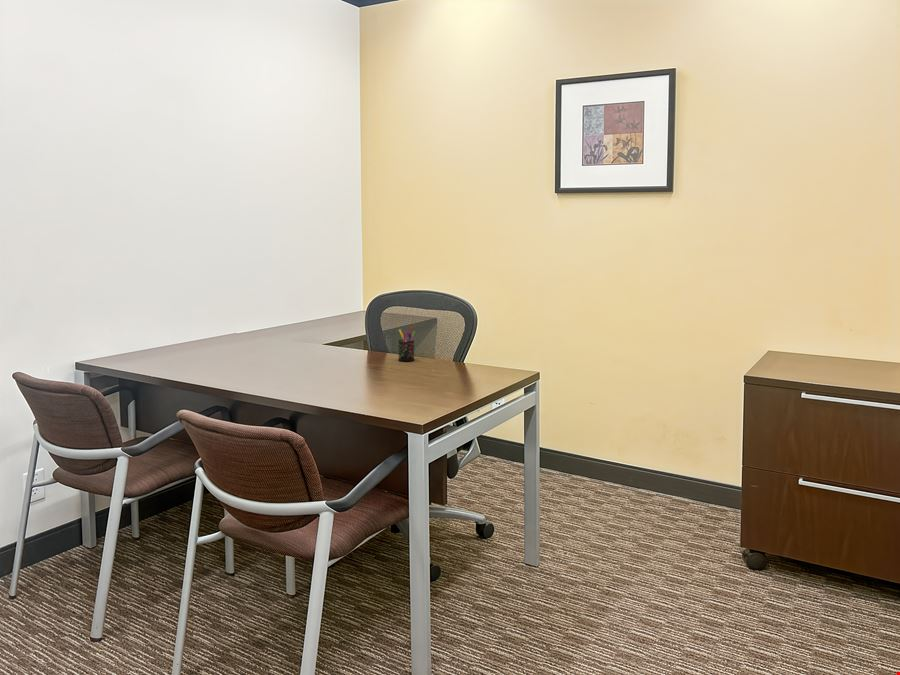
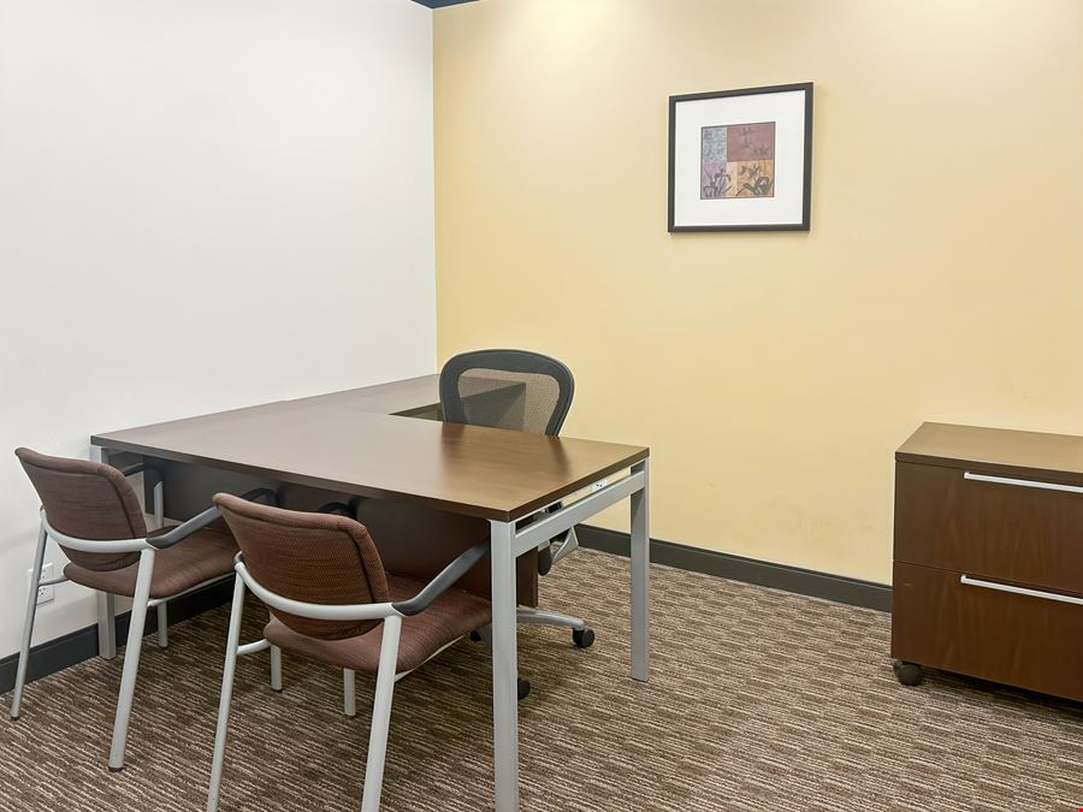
- pen holder [397,326,416,362]
